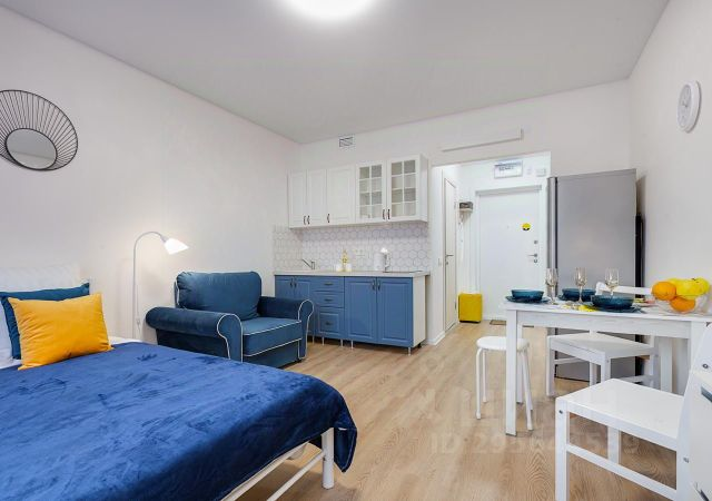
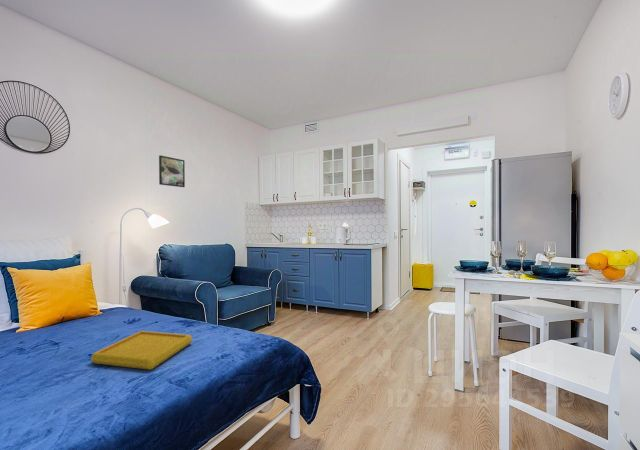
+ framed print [158,154,186,188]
+ serving tray [90,330,193,371]
